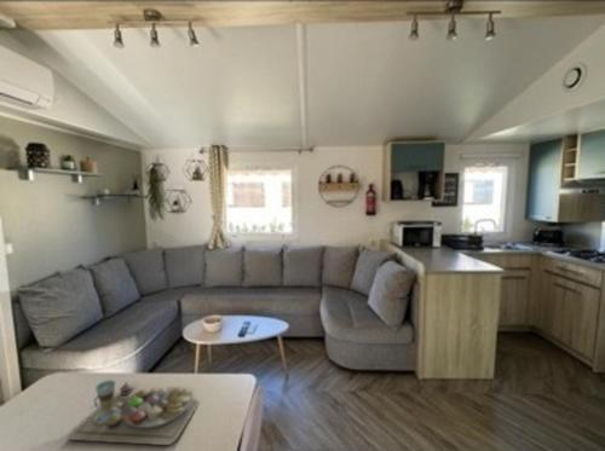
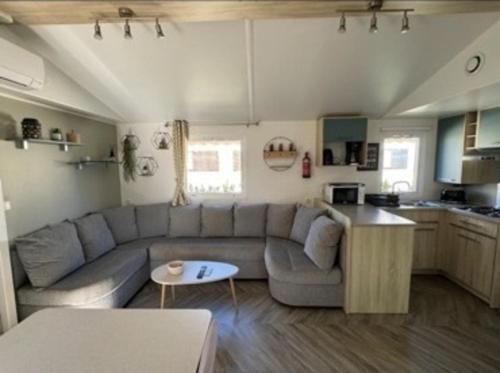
- food plate [67,378,201,446]
